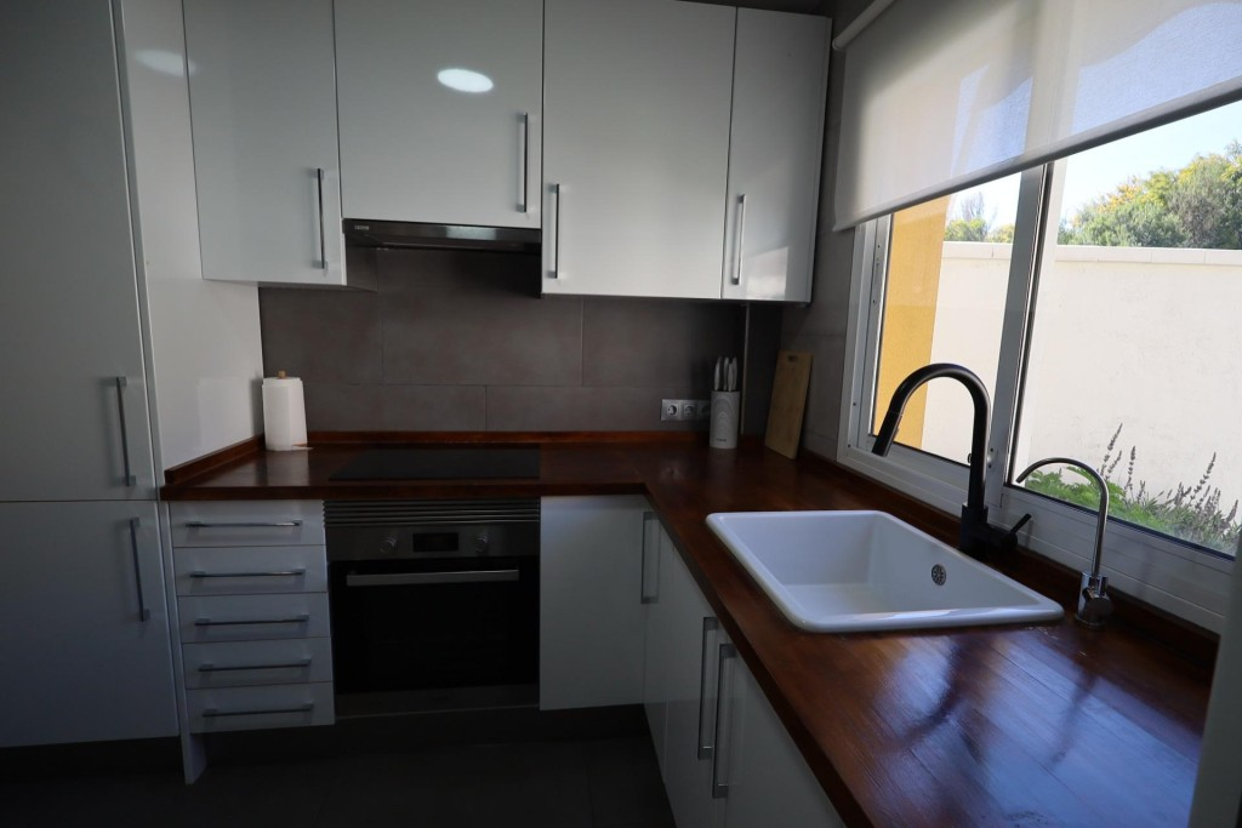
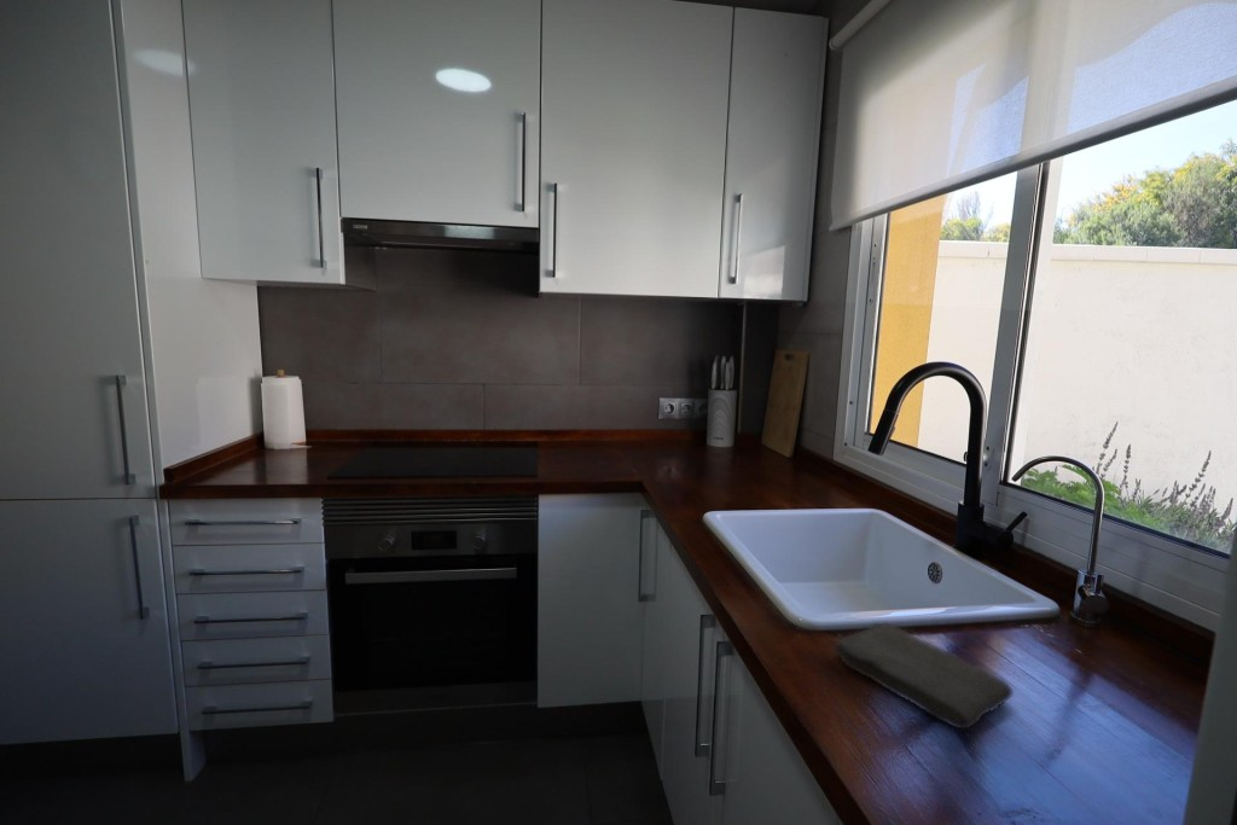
+ washcloth [832,621,1015,730]
